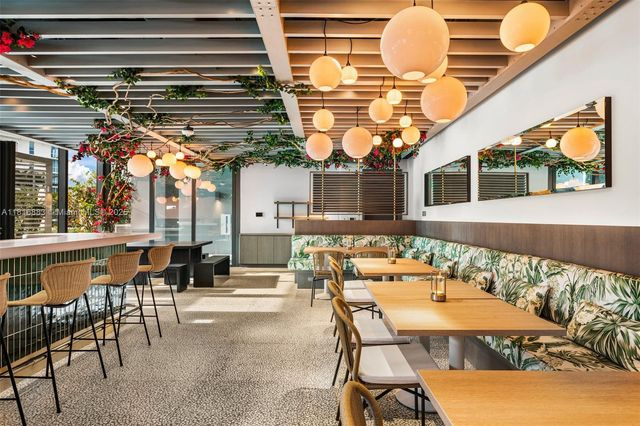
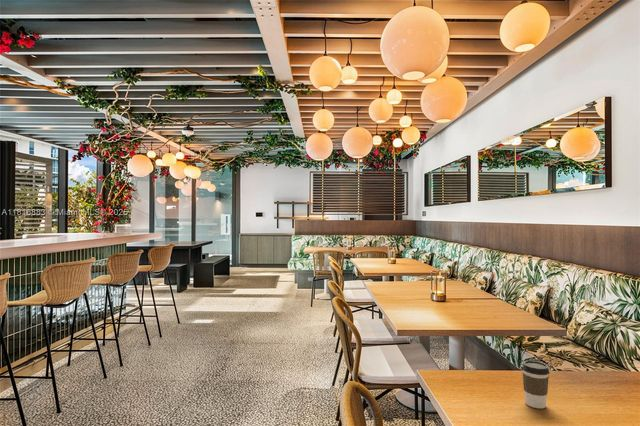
+ coffee cup [521,360,550,409]
